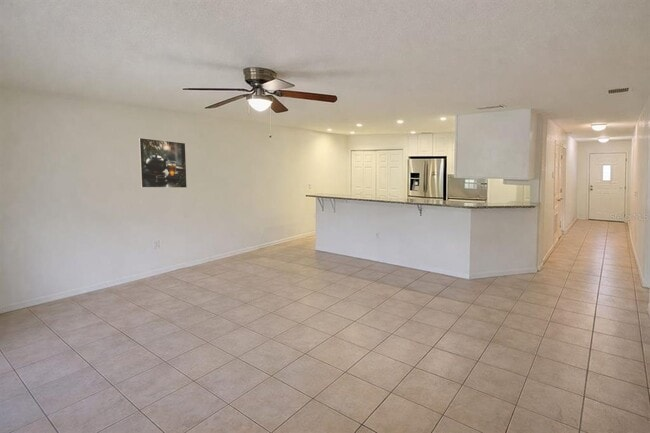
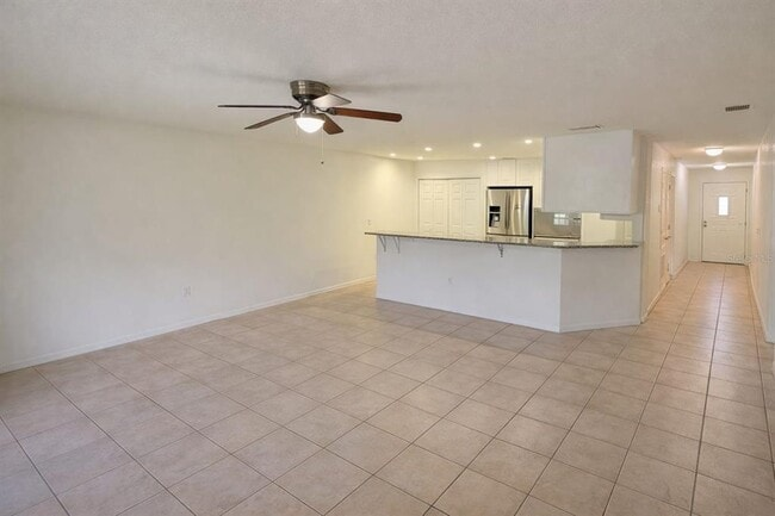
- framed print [138,137,188,189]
